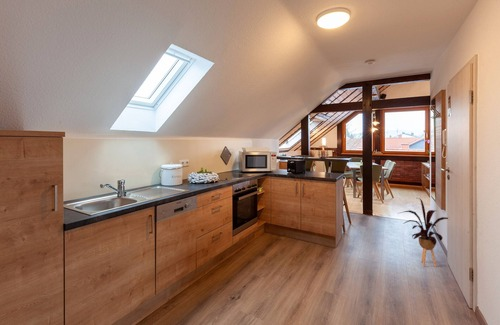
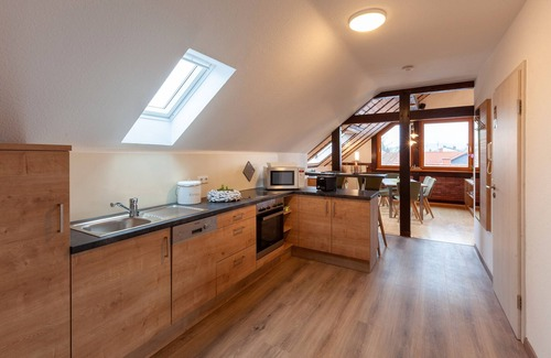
- house plant [397,197,449,267]
